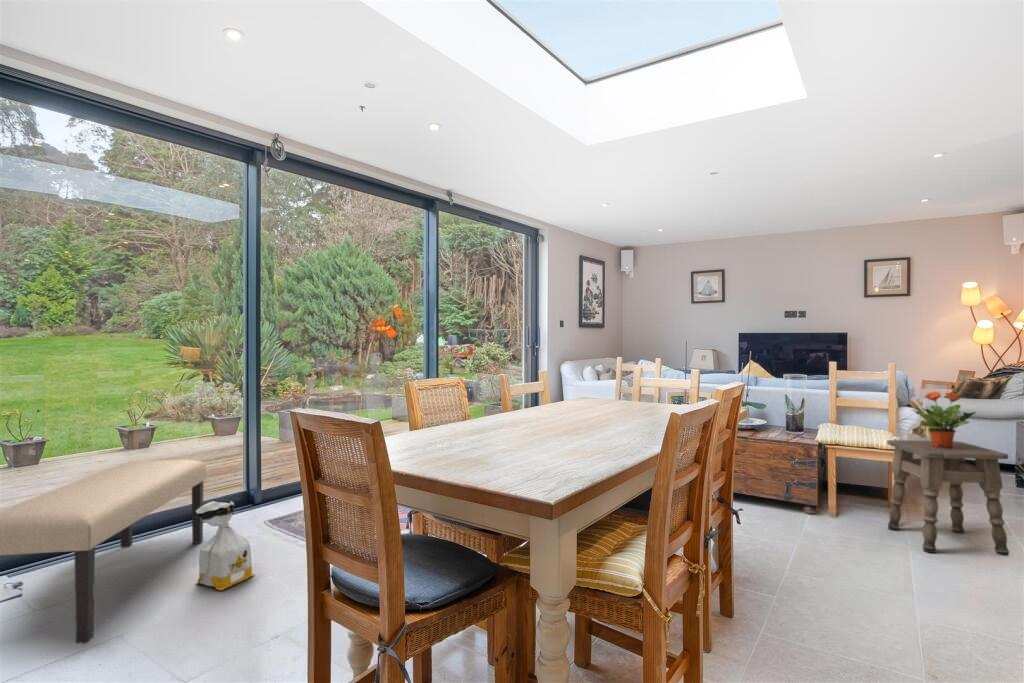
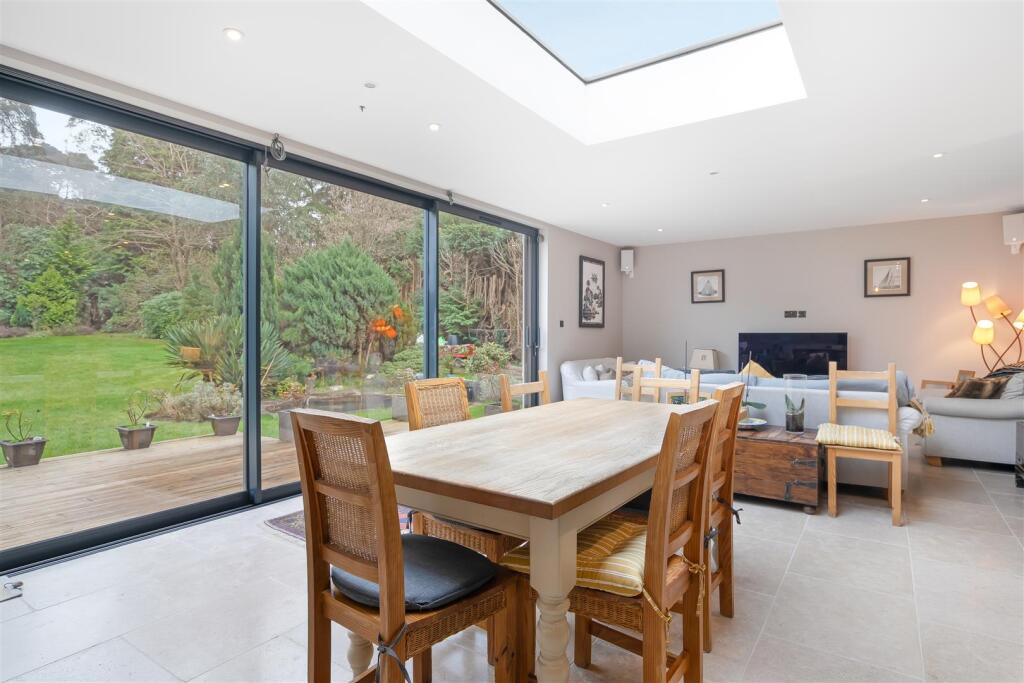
- side table [886,439,1010,557]
- bench [0,459,207,645]
- potted plant [909,390,977,448]
- bag [195,500,255,591]
